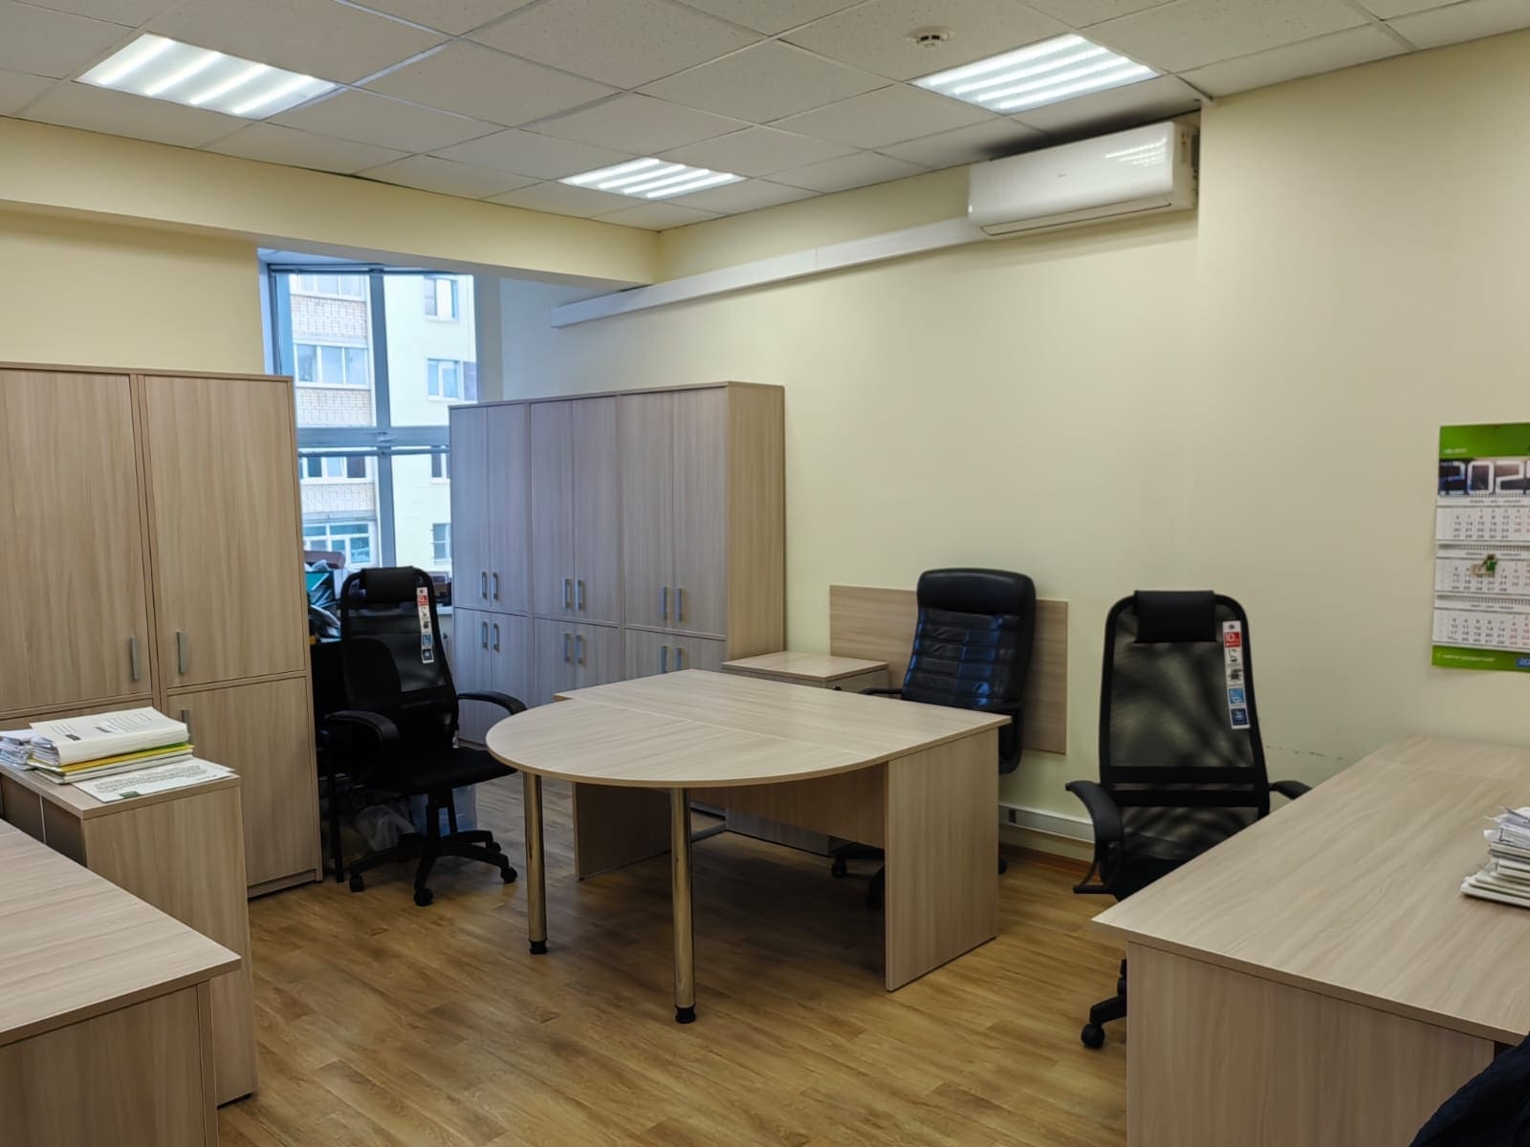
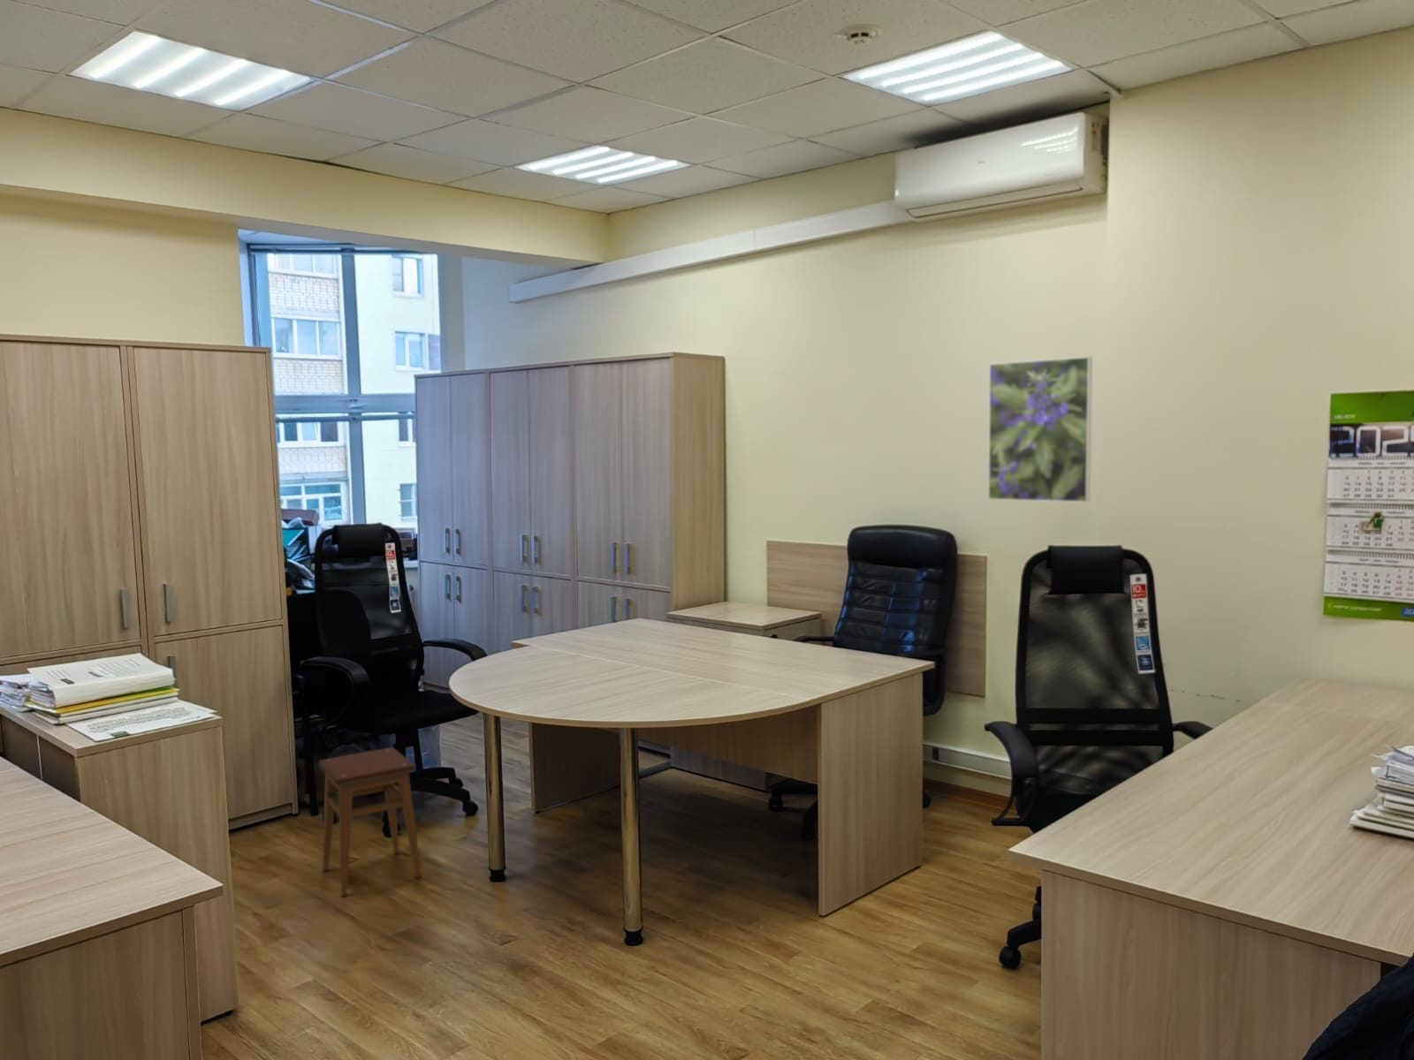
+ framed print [988,356,1093,503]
+ stool [318,746,422,897]
